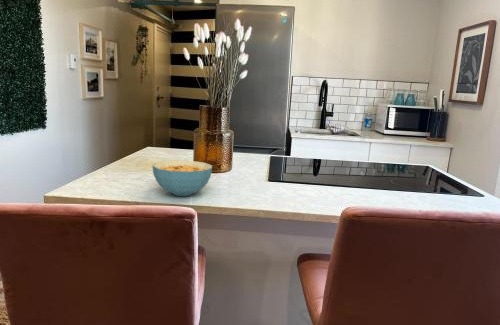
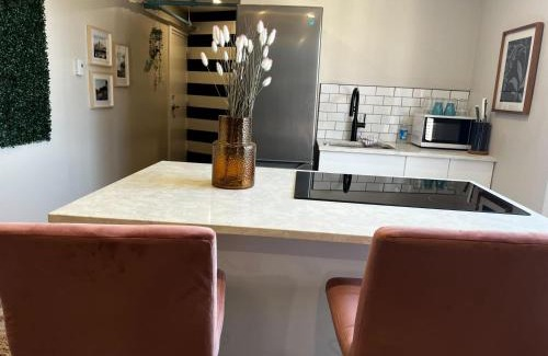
- cereal bowl [151,159,213,197]
